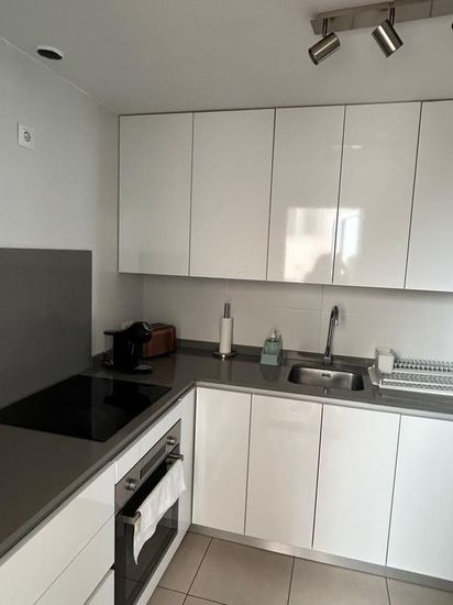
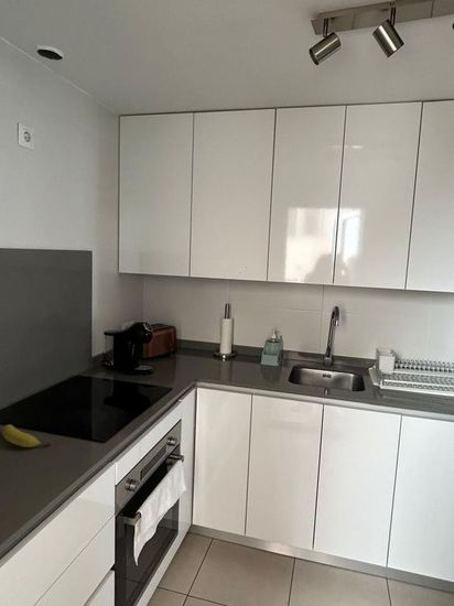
+ fruit [1,424,52,448]
